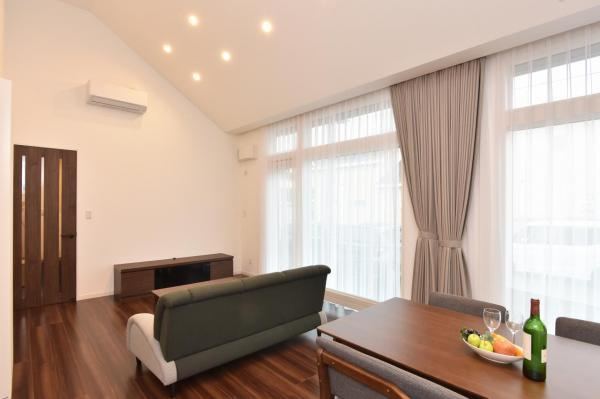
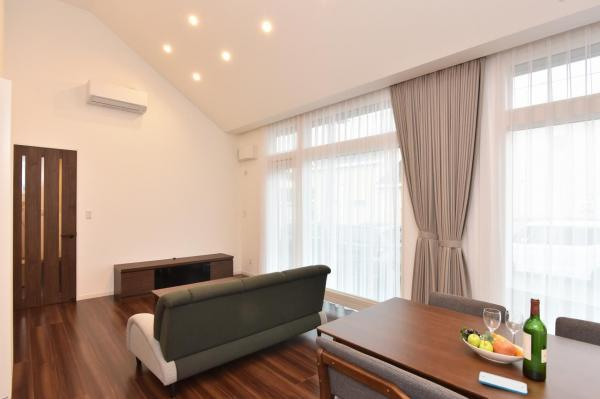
+ smartphone [478,371,528,396]
